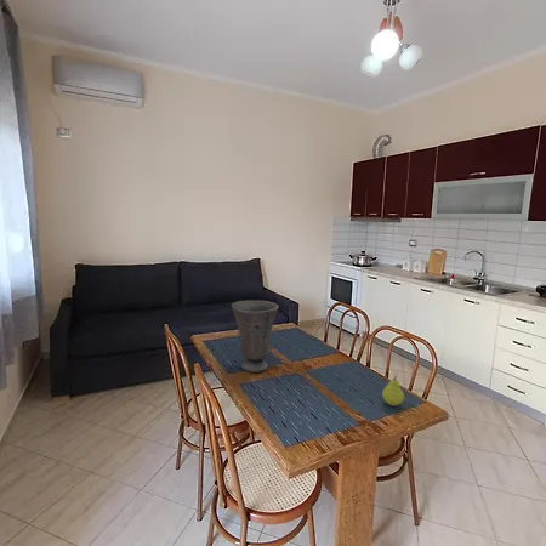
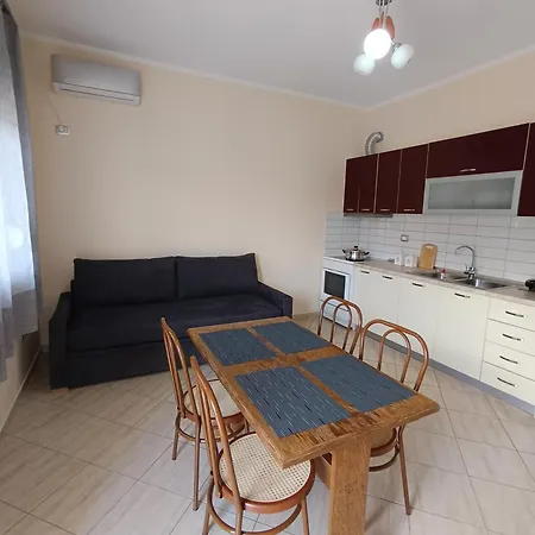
- fruit [381,375,405,406]
- vase [231,300,279,374]
